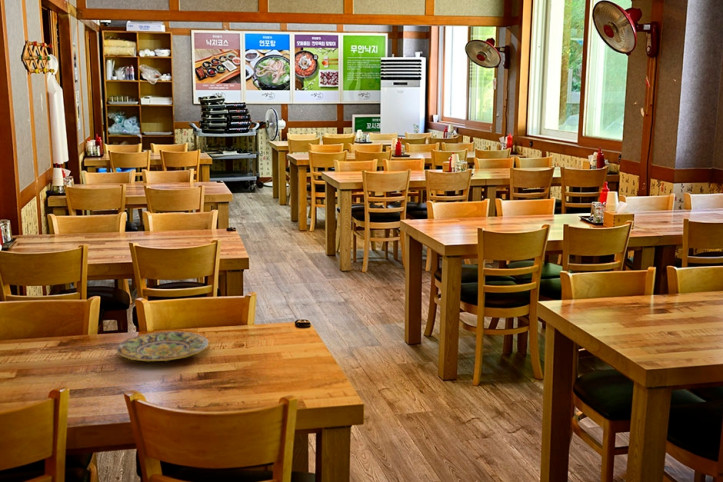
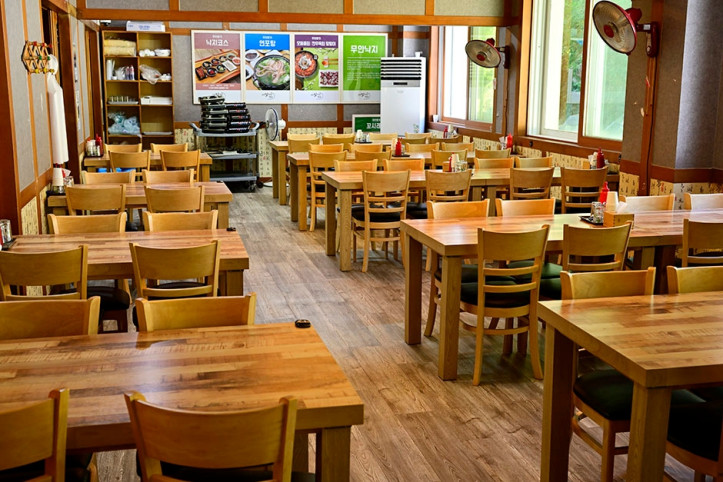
- plate [115,330,210,362]
